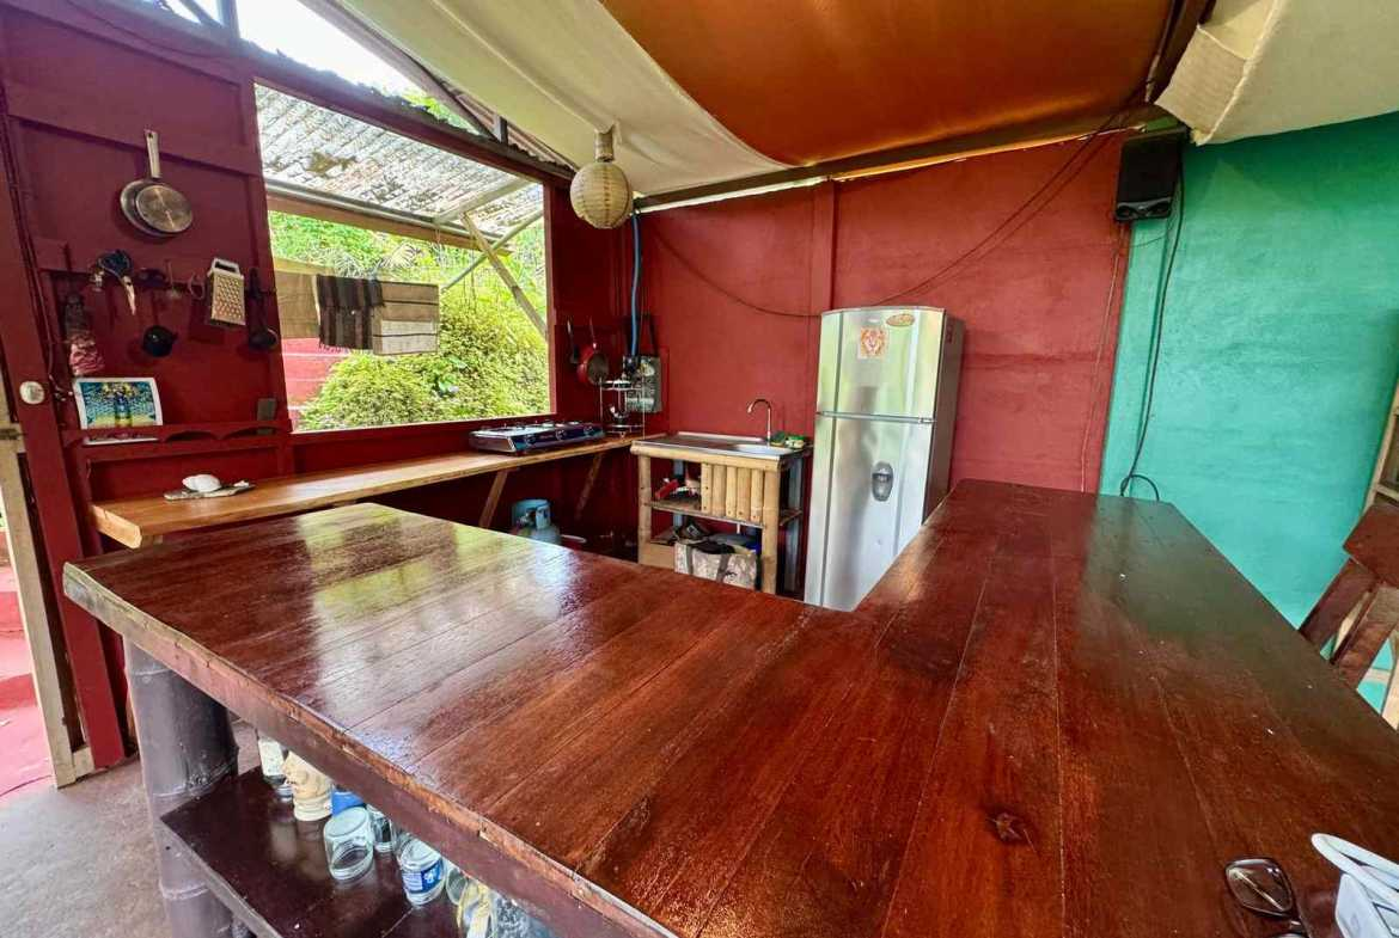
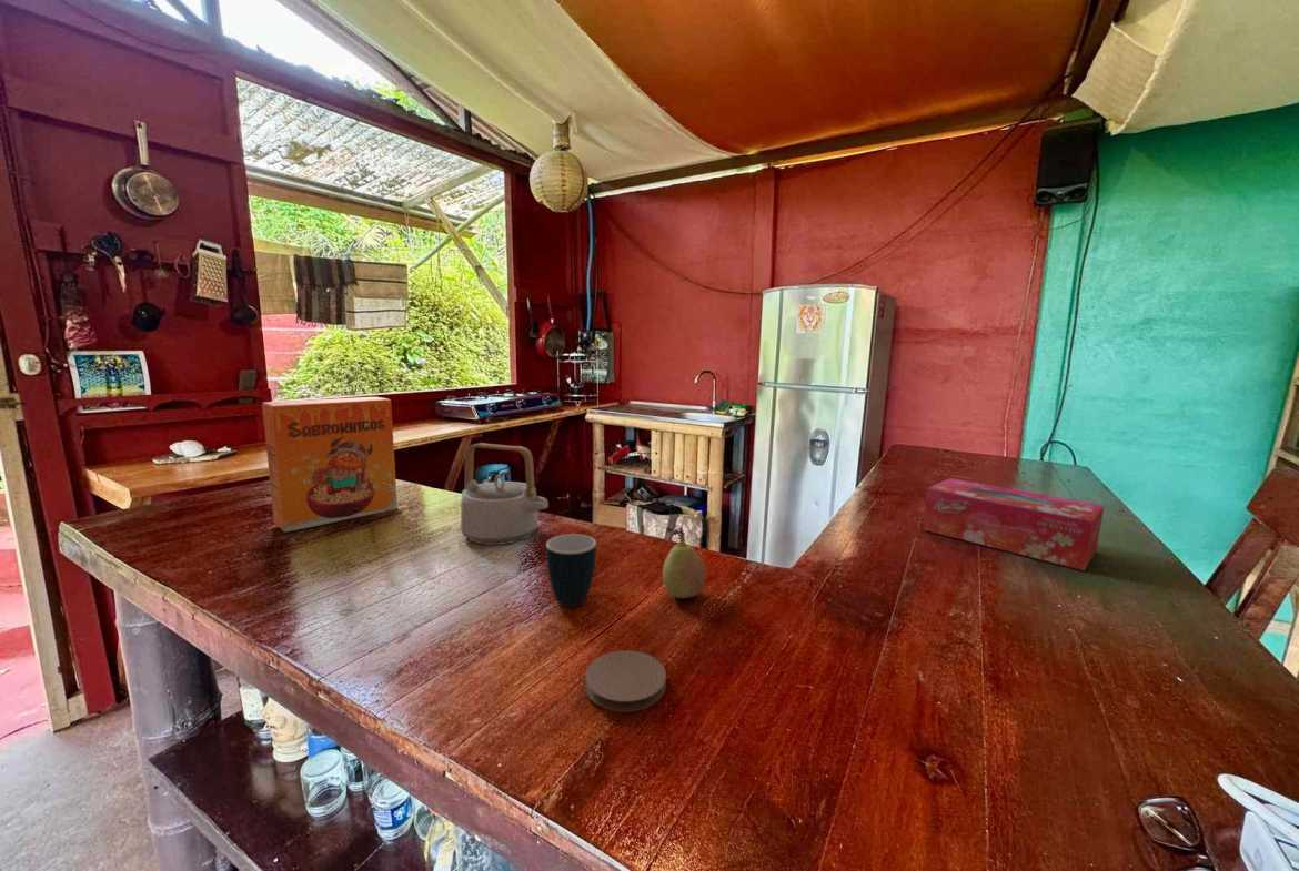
+ fruit [662,526,707,599]
+ coaster [584,649,667,713]
+ cereal box [261,396,399,534]
+ mug [545,533,597,608]
+ teapot [460,442,550,546]
+ tissue box [922,477,1106,571]
